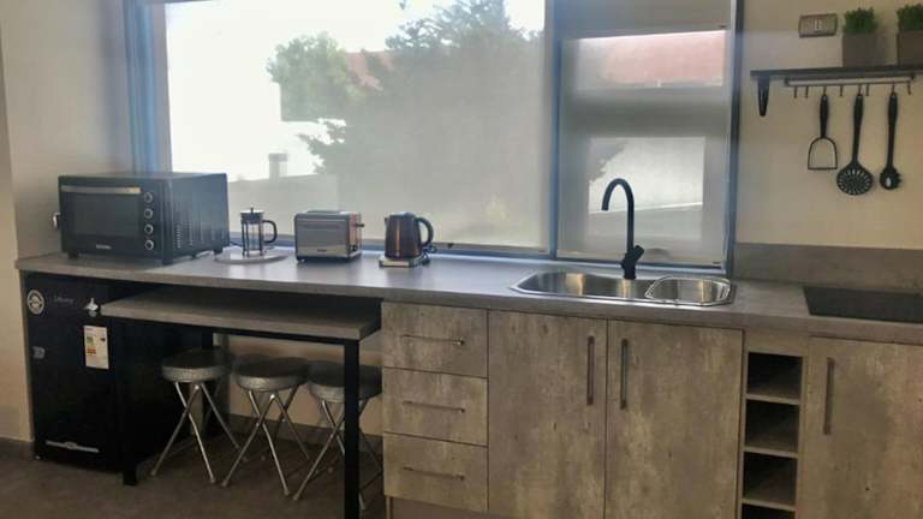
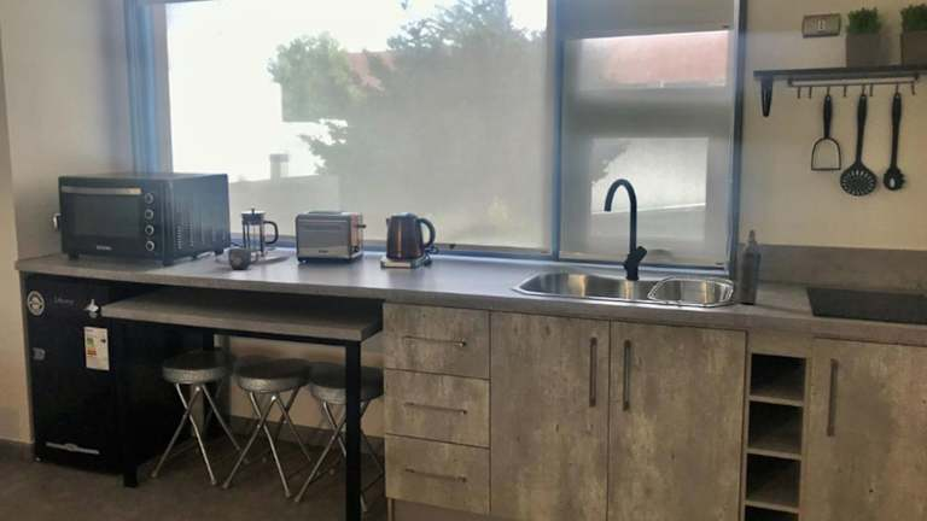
+ aerosol can [735,228,762,305]
+ mug [227,246,261,270]
